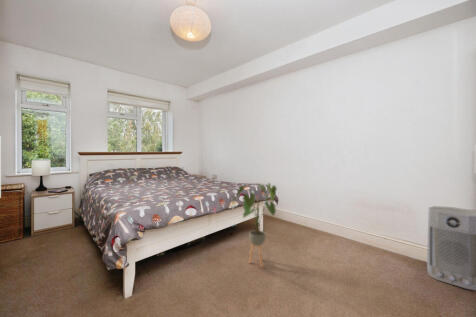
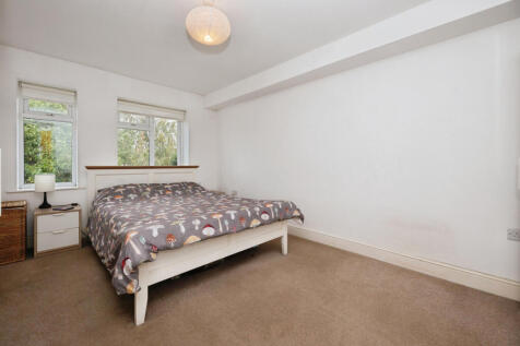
- air purifier [426,205,476,291]
- house plant [231,182,278,267]
